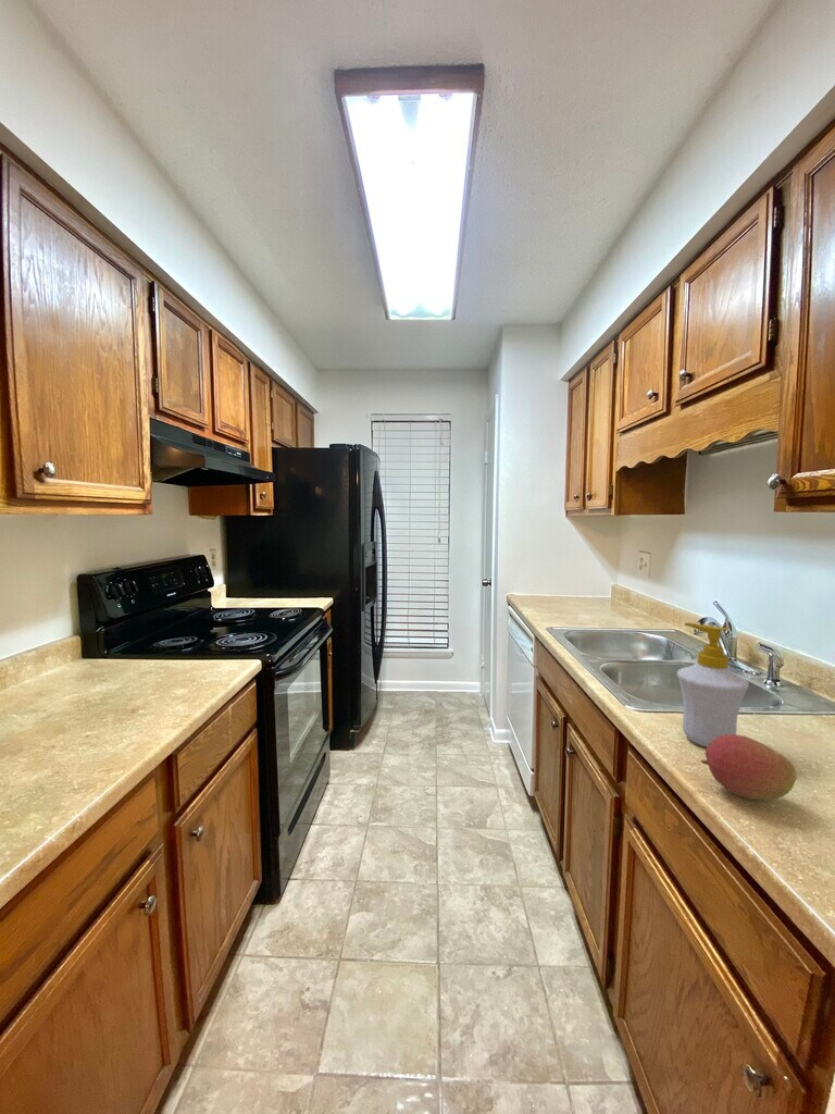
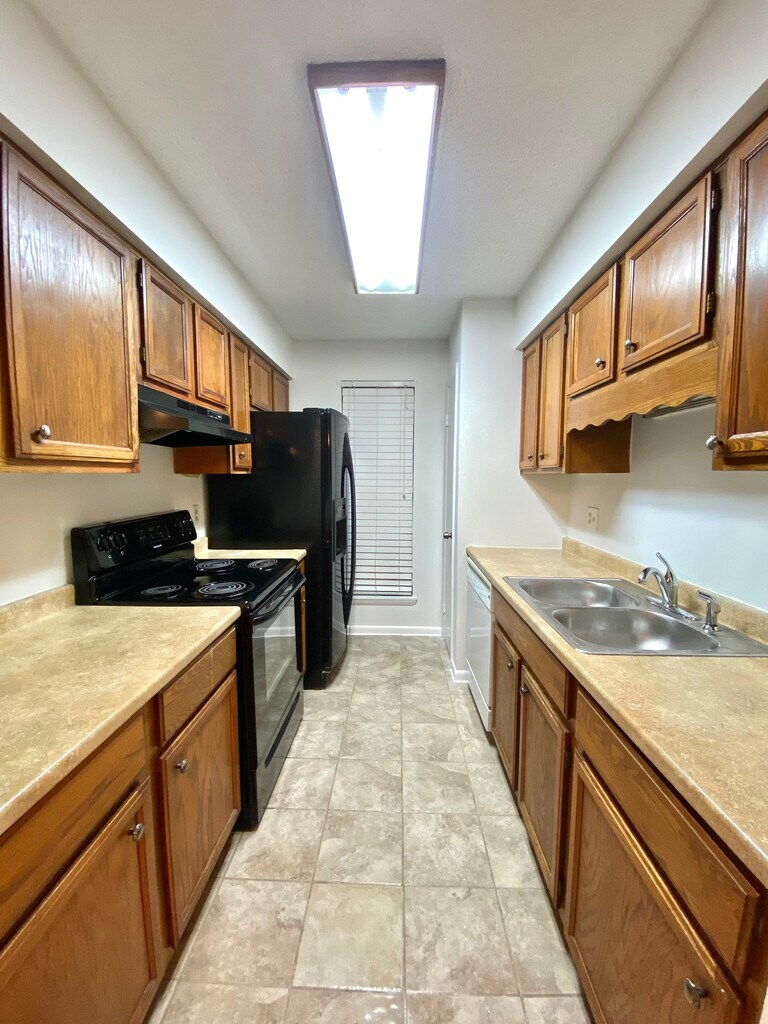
- fruit [700,733,798,802]
- soap bottle [676,621,750,747]
